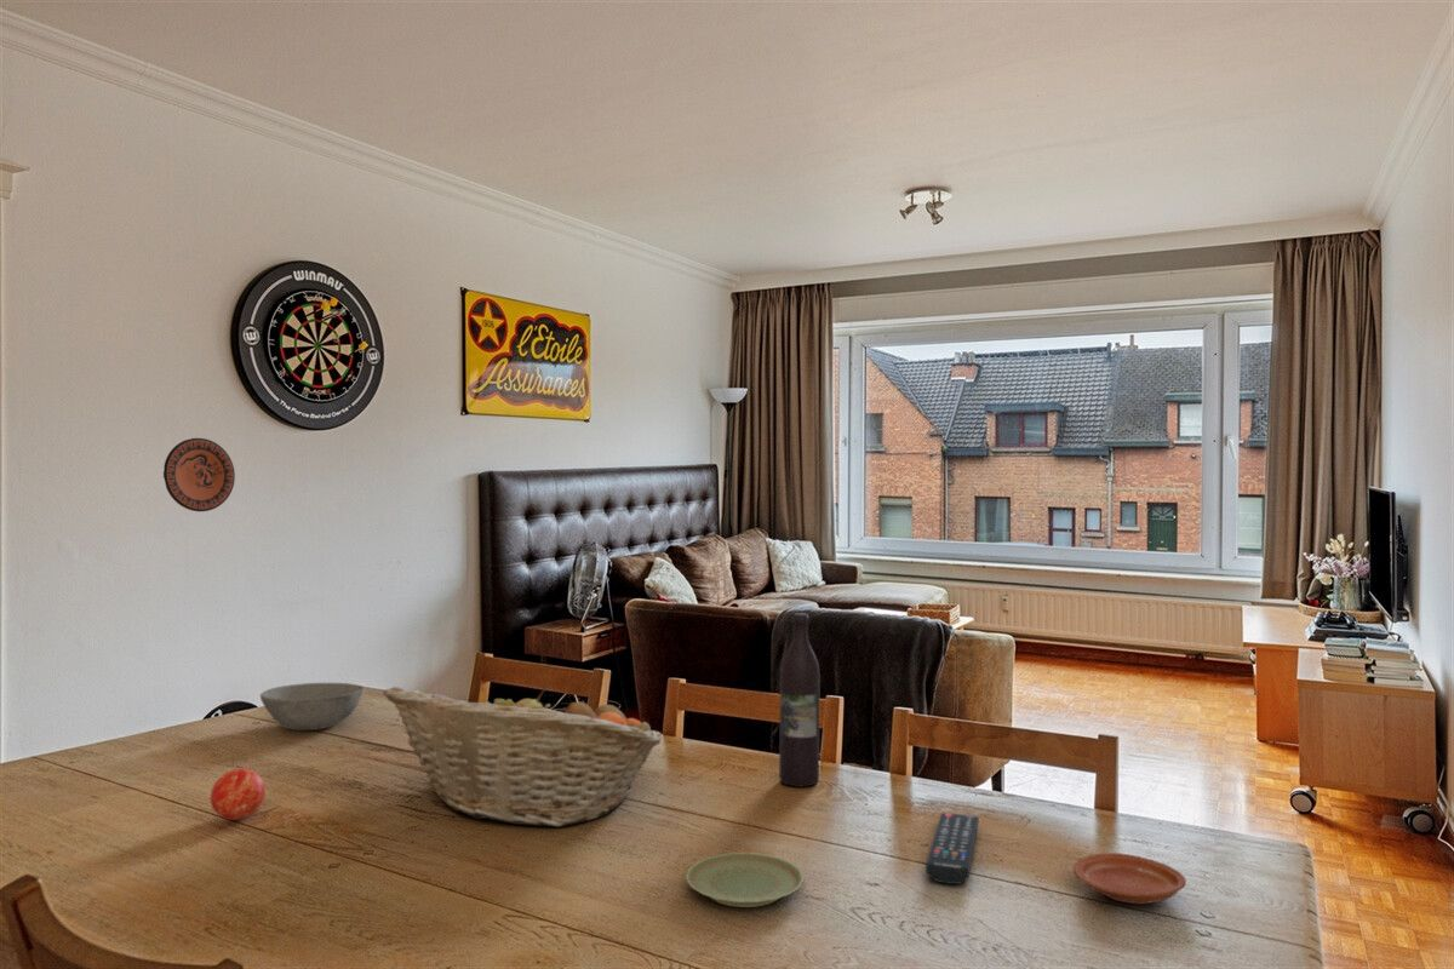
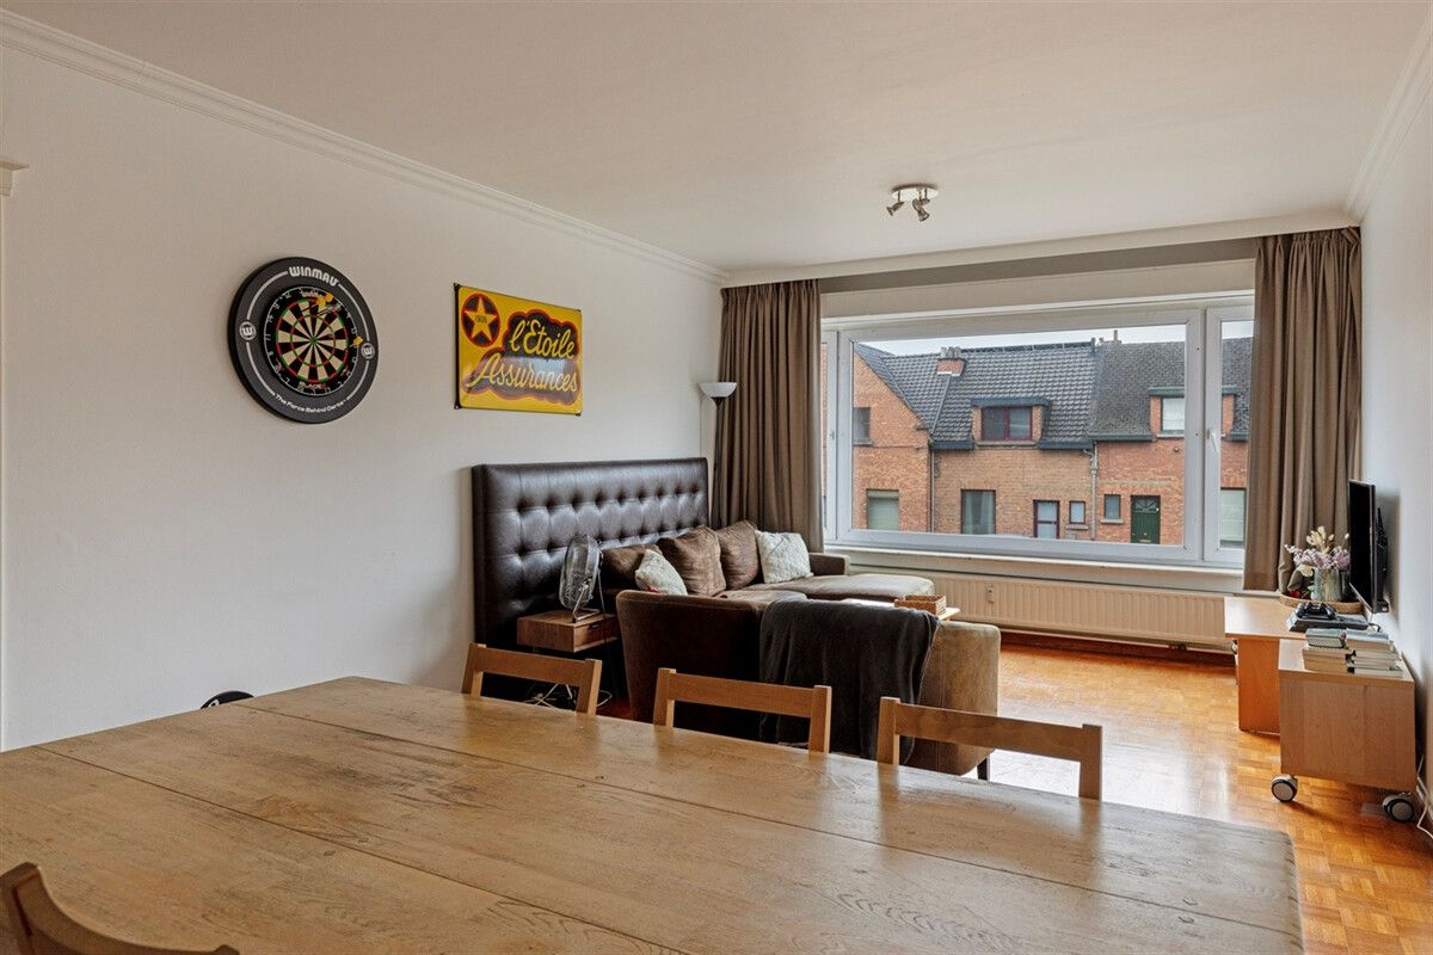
- bowl [259,682,365,732]
- decorative plate [162,437,236,512]
- plate [1072,852,1187,905]
- plate [685,852,805,908]
- apple [210,768,267,821]
- remote control [925,812,980,885]
- fruit basket [382,683,664,827]
- wine bottle [778,612,822,787]
